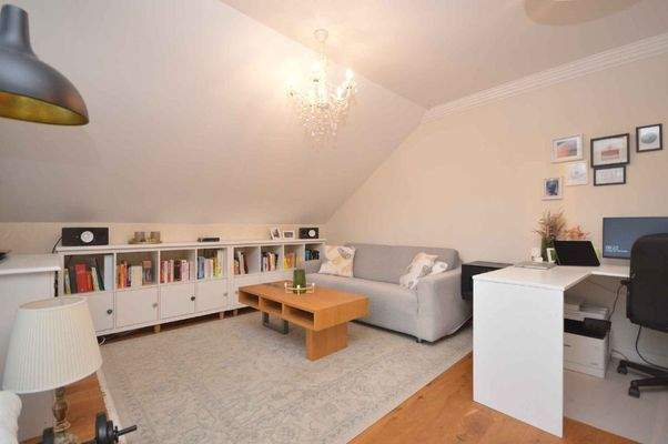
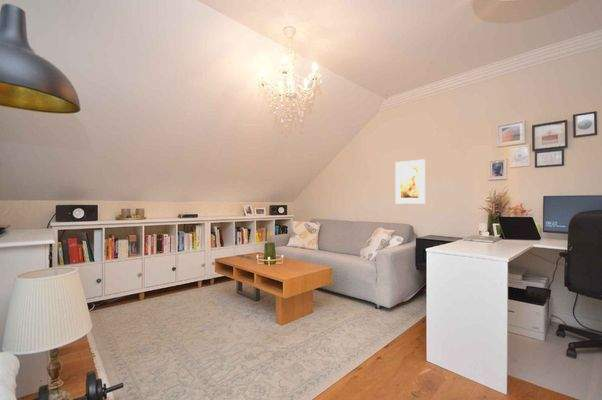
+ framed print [394,158,426,205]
